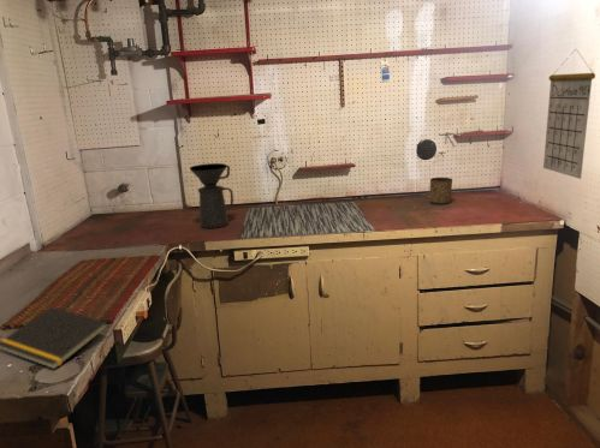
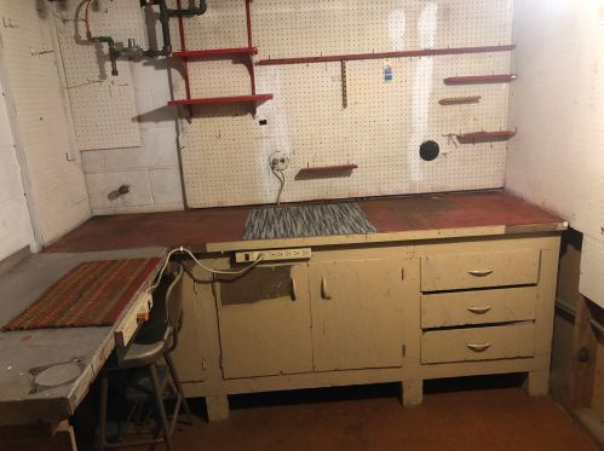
- coffee maker [189,162,234,229]
- calendar [542,48,596,180]
- notepad [0,306,109,370]
- cup [429,177,453,205]
